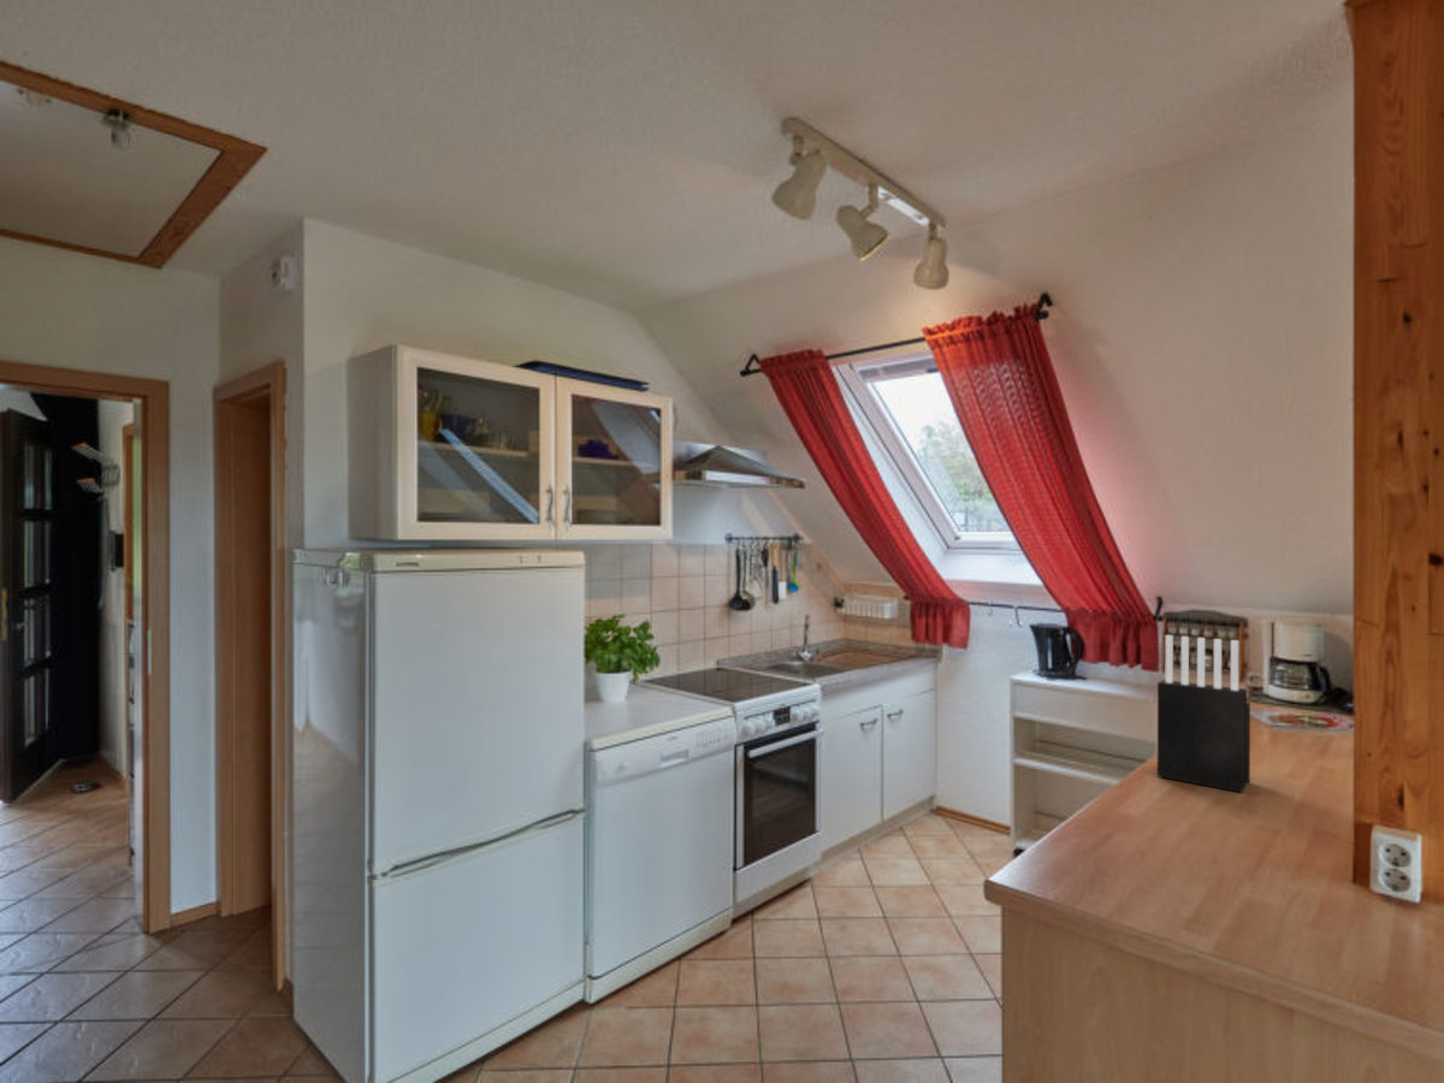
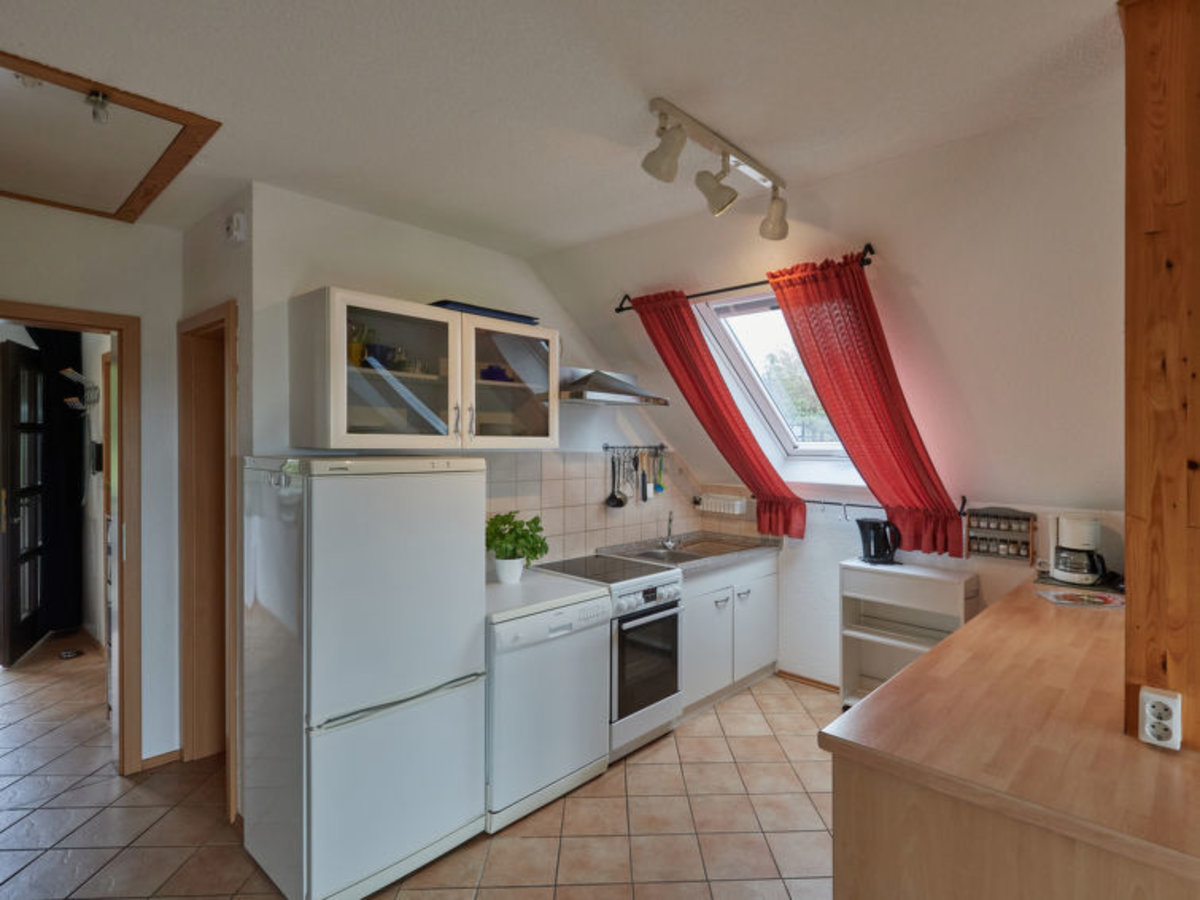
- knife block [1156,634,1251,794]
